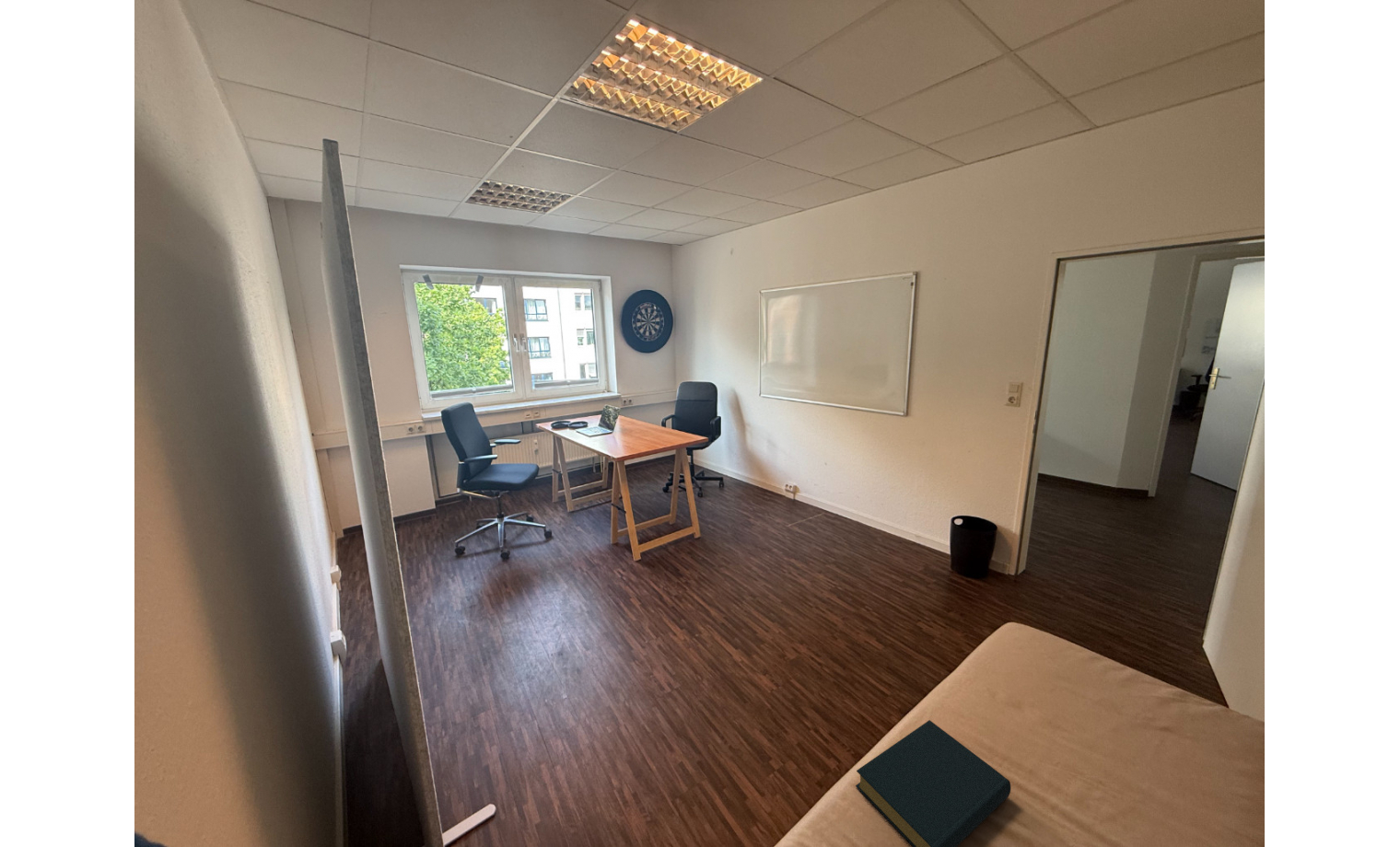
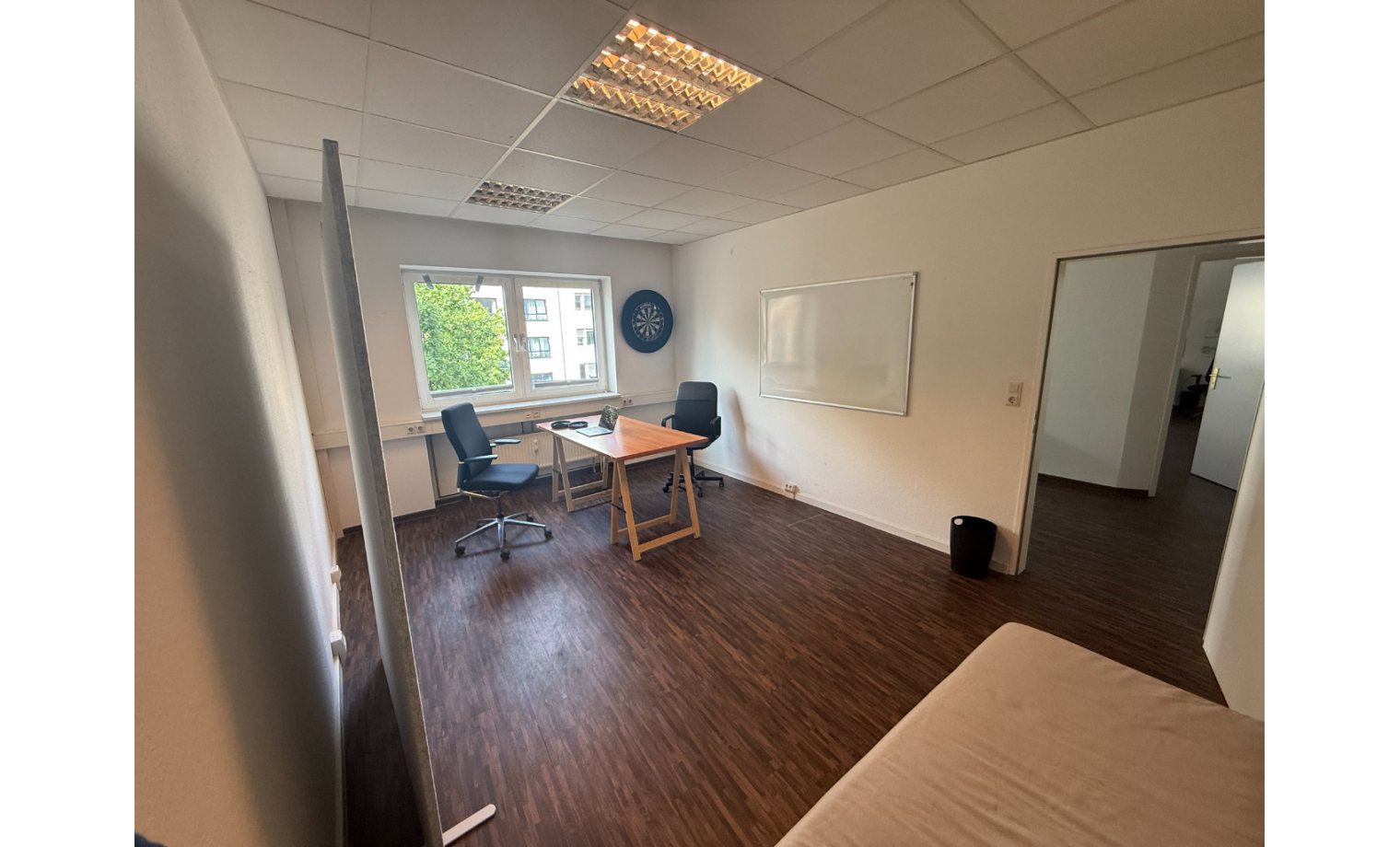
- hardback book [855,719,1011,847]
